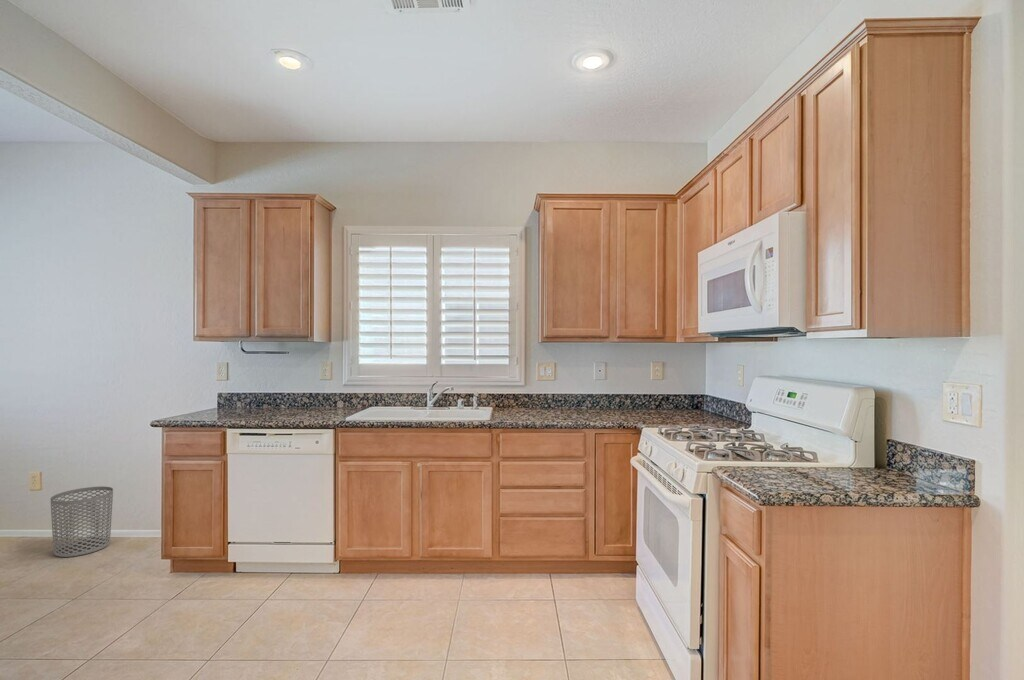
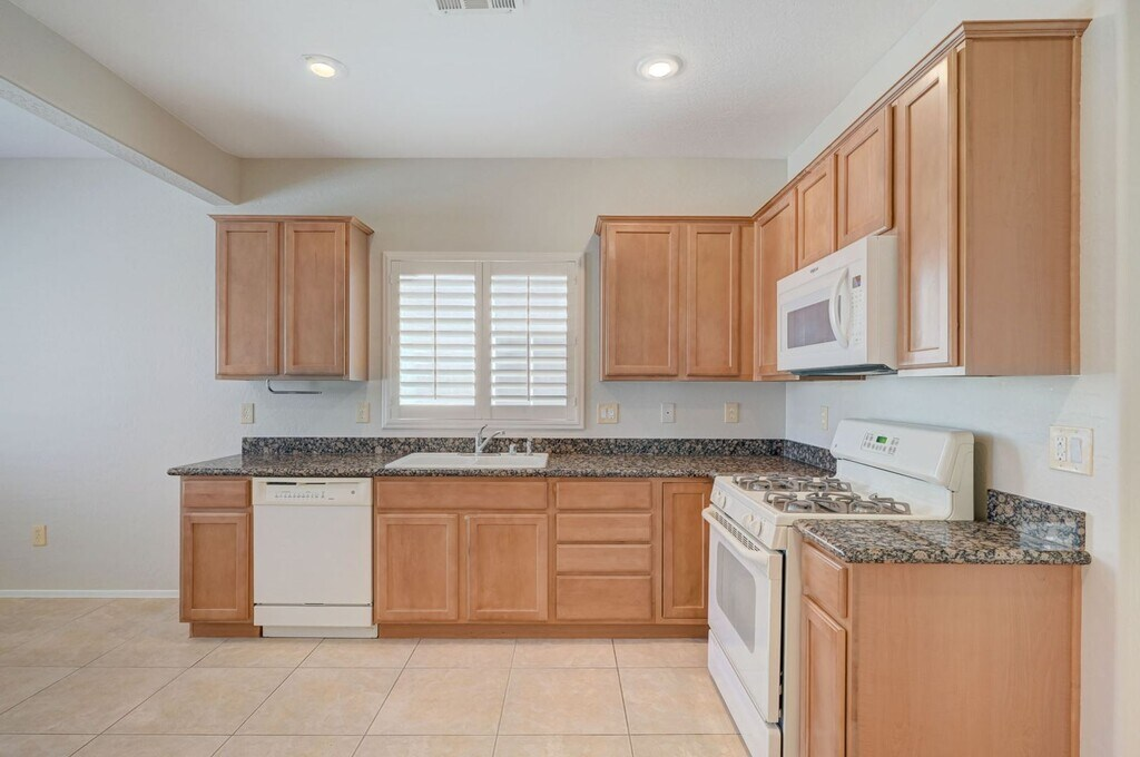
- waste bin [50,486,114,558]
